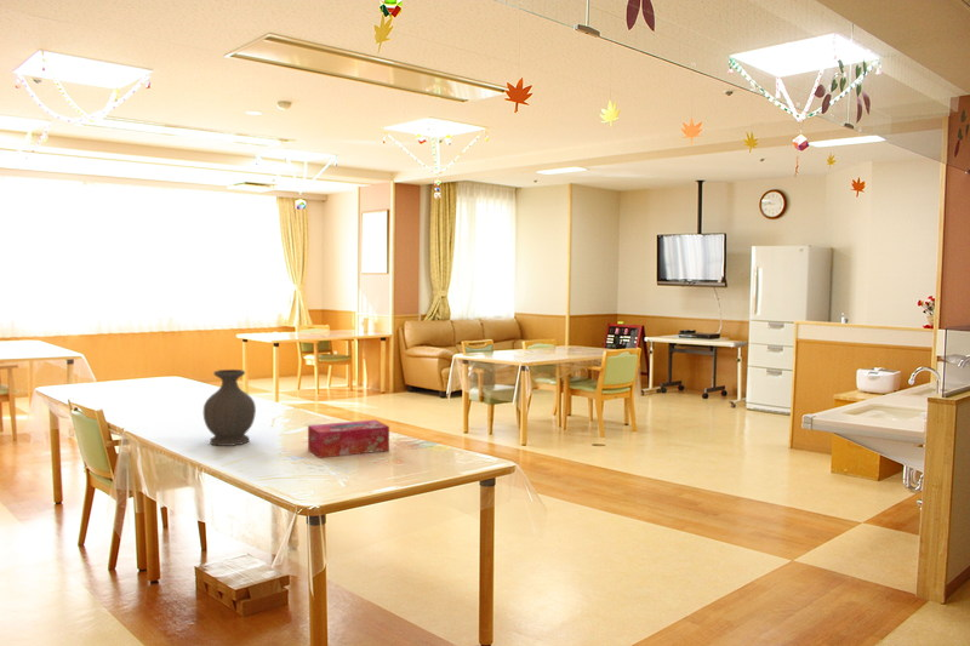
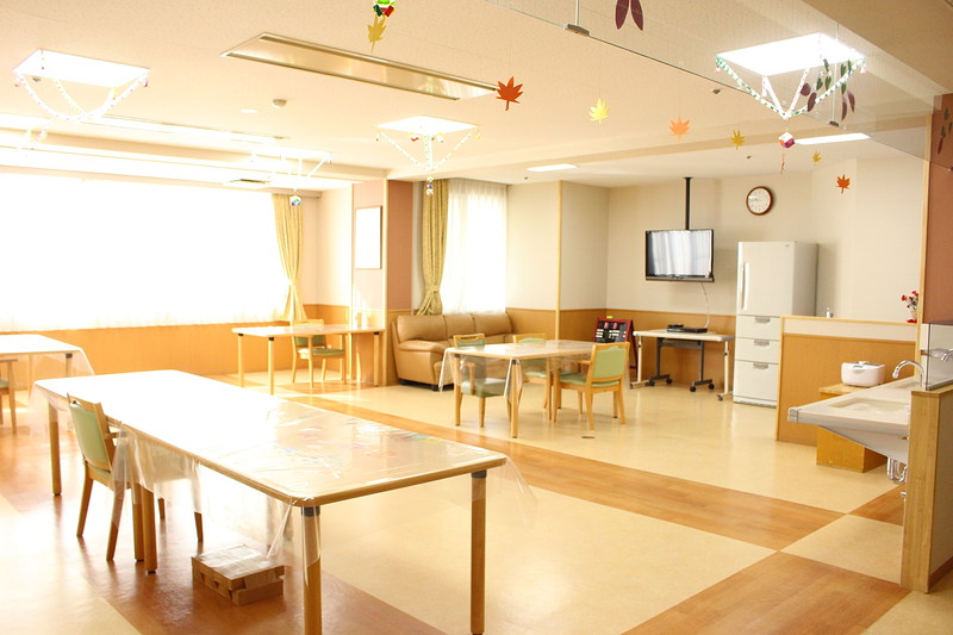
- tissue box [307,419,390,459]
- vase [202,368,257,447]
